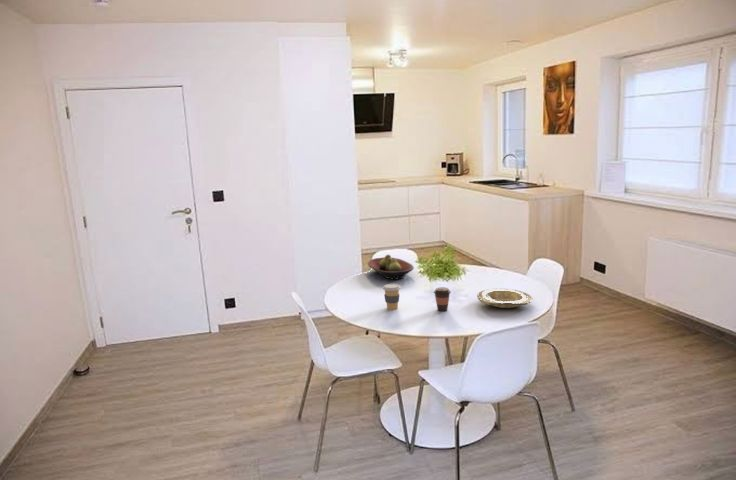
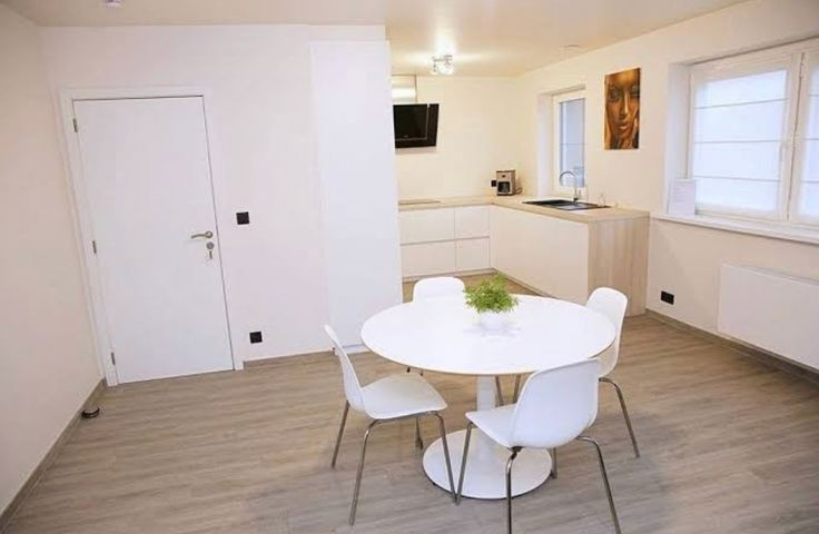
- coffee cup [382,283,401,311]
- coffee cup [433,286,452,312]
- plate [476,288,534,309]
- fruit bowl [367,254,415,281]
